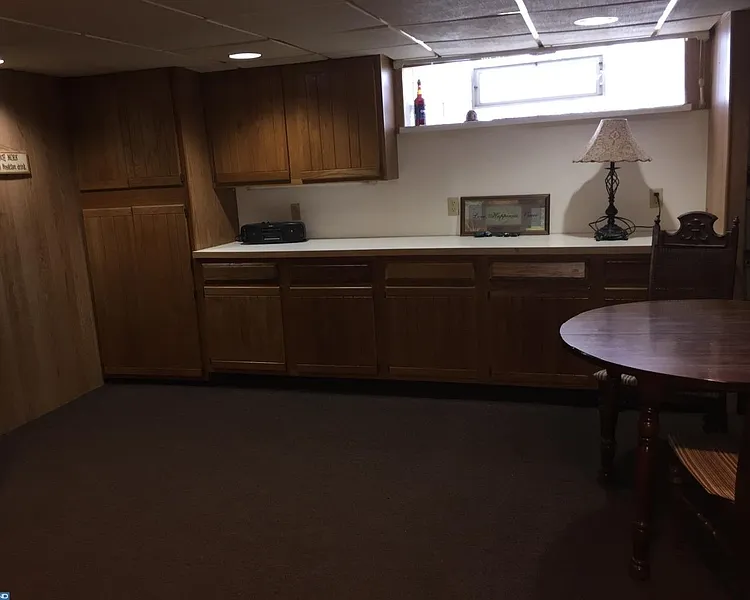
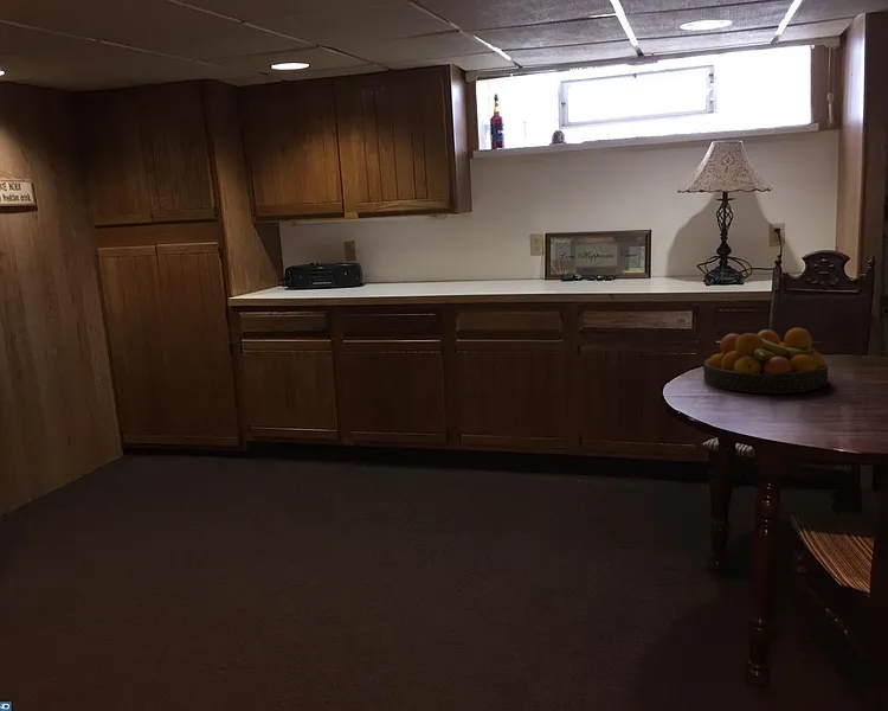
+ fruit bowl [702,327,829,395]
